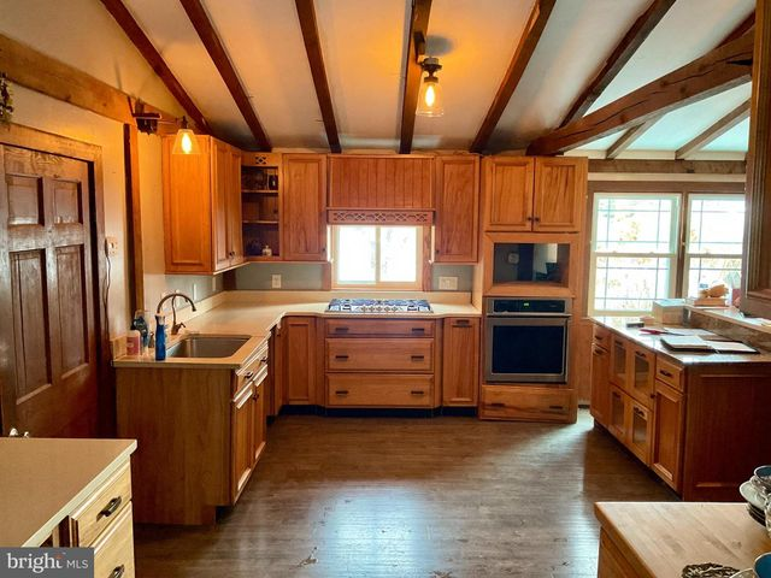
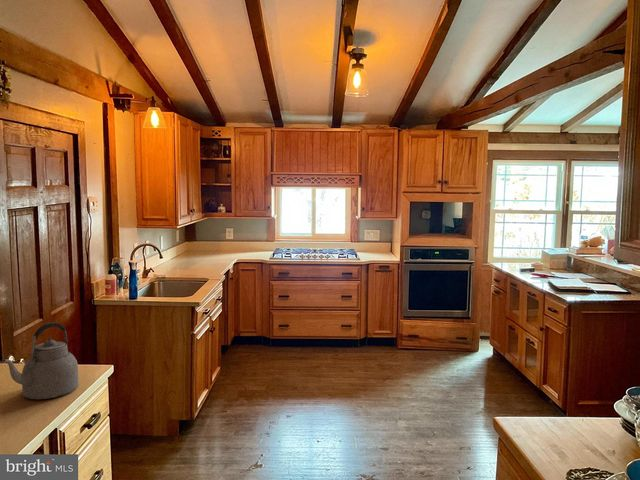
+ kettle [0,321,80,400]
